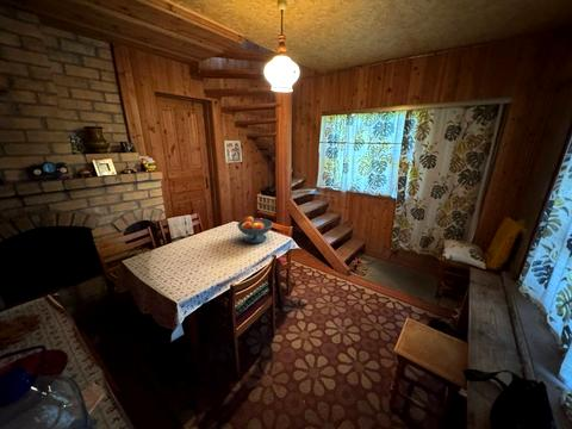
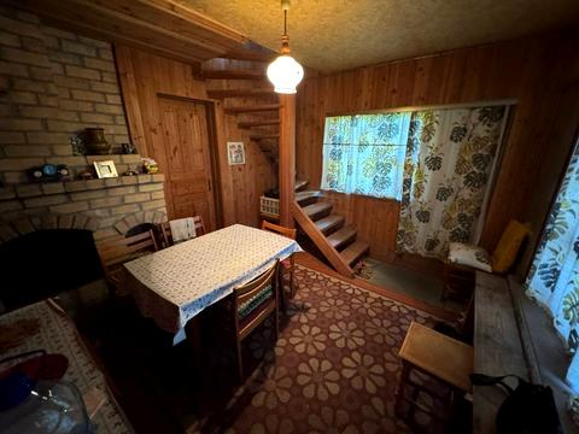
- fruit bowl [236,216,274,244]
